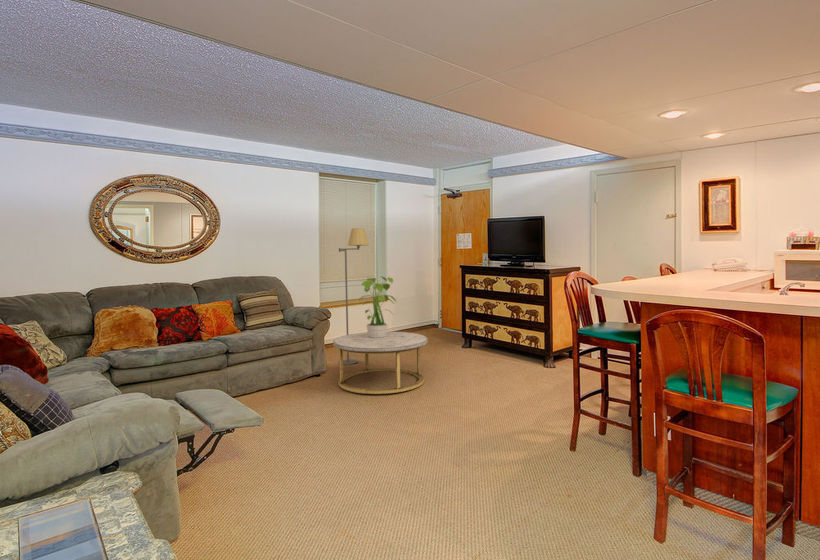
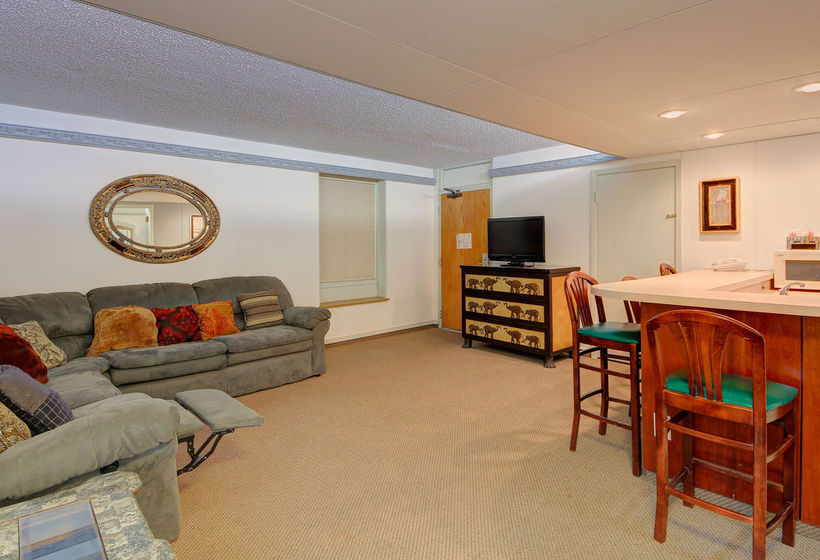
- floor lamp [337,227,370,365]
- potted plant [355,276,398,338]
- coffee table [332,331,429,395]
